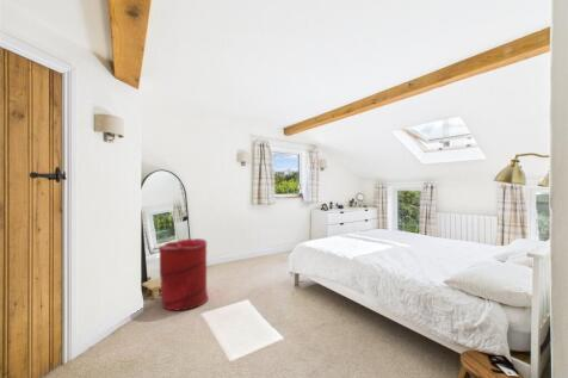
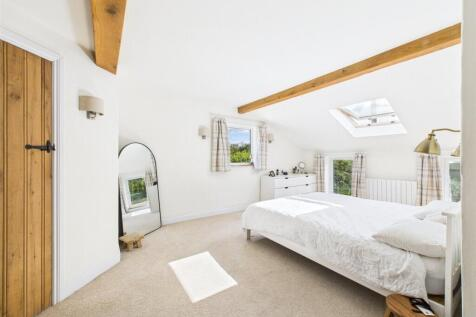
- laundry hamper [158,237,210,312]
